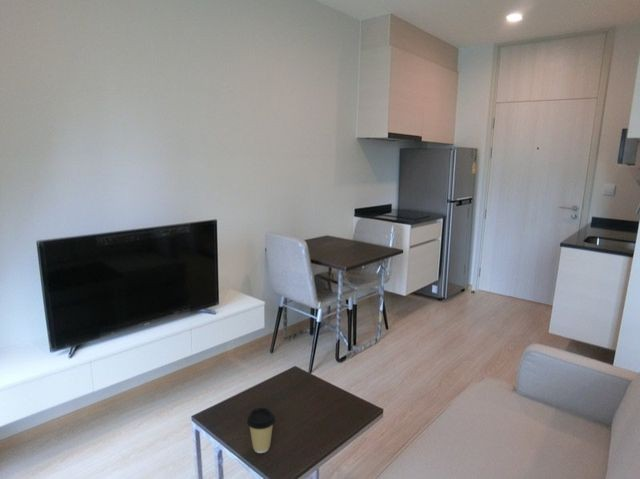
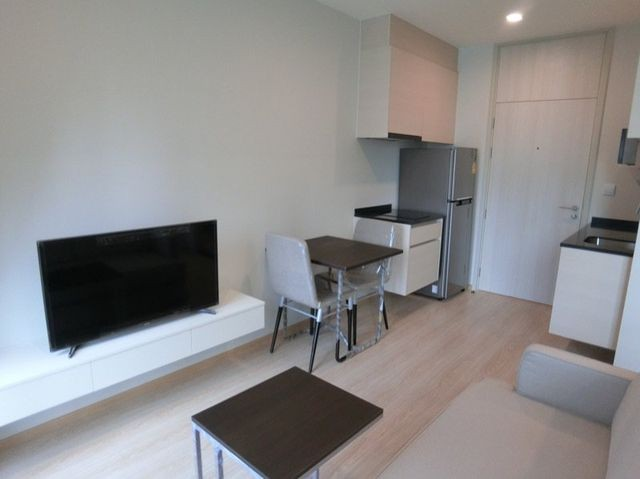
- coffee cup [246,407,276,454]
